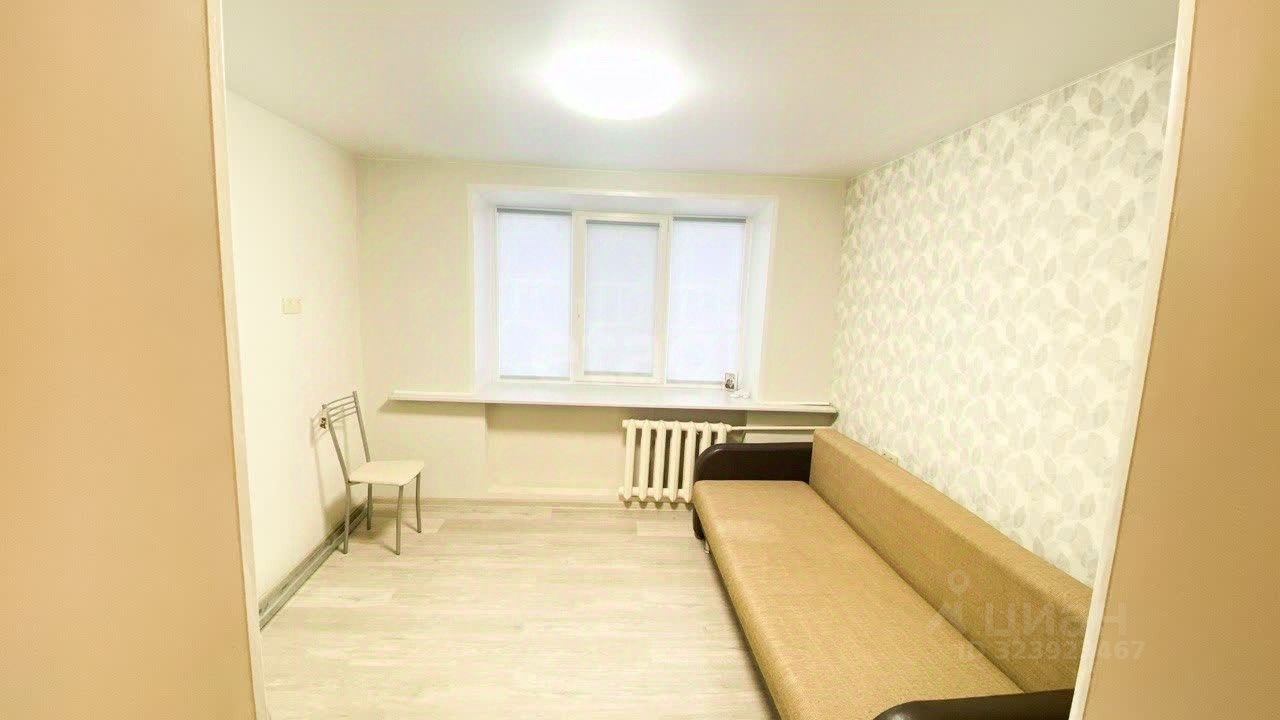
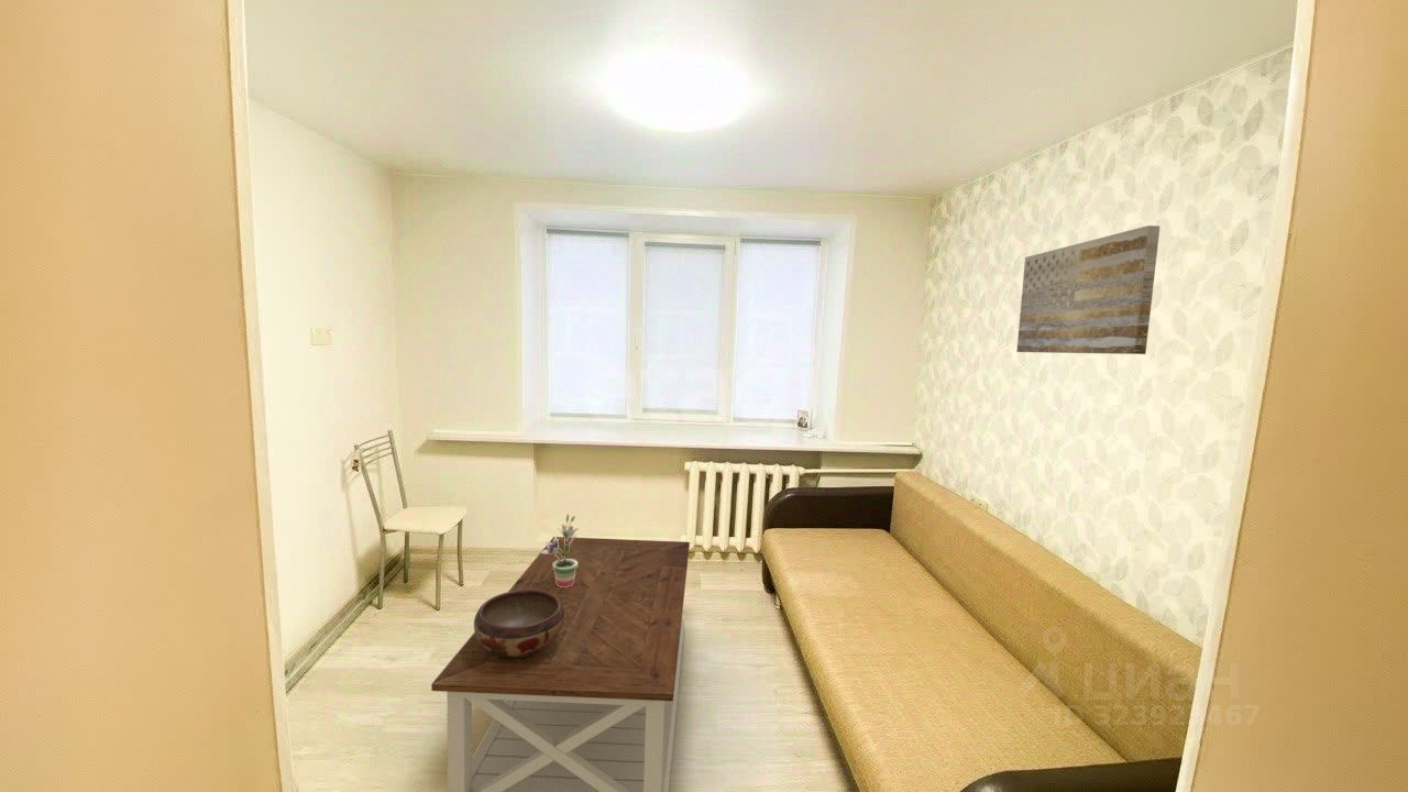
+ wall art [1015,224,1160,355]
+ potted plant [541,513,580,587]
+ decorative bowl [473,590,564,659]
+ coffee table [430,536,691,792]
